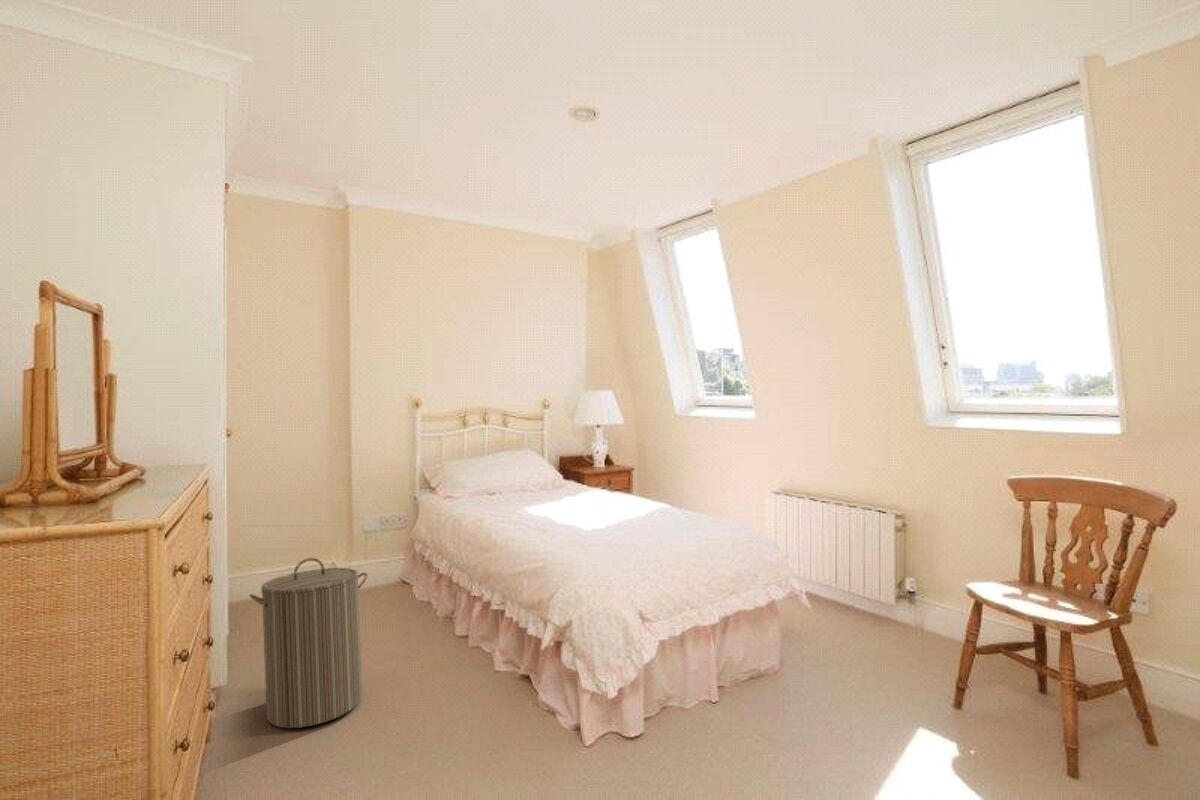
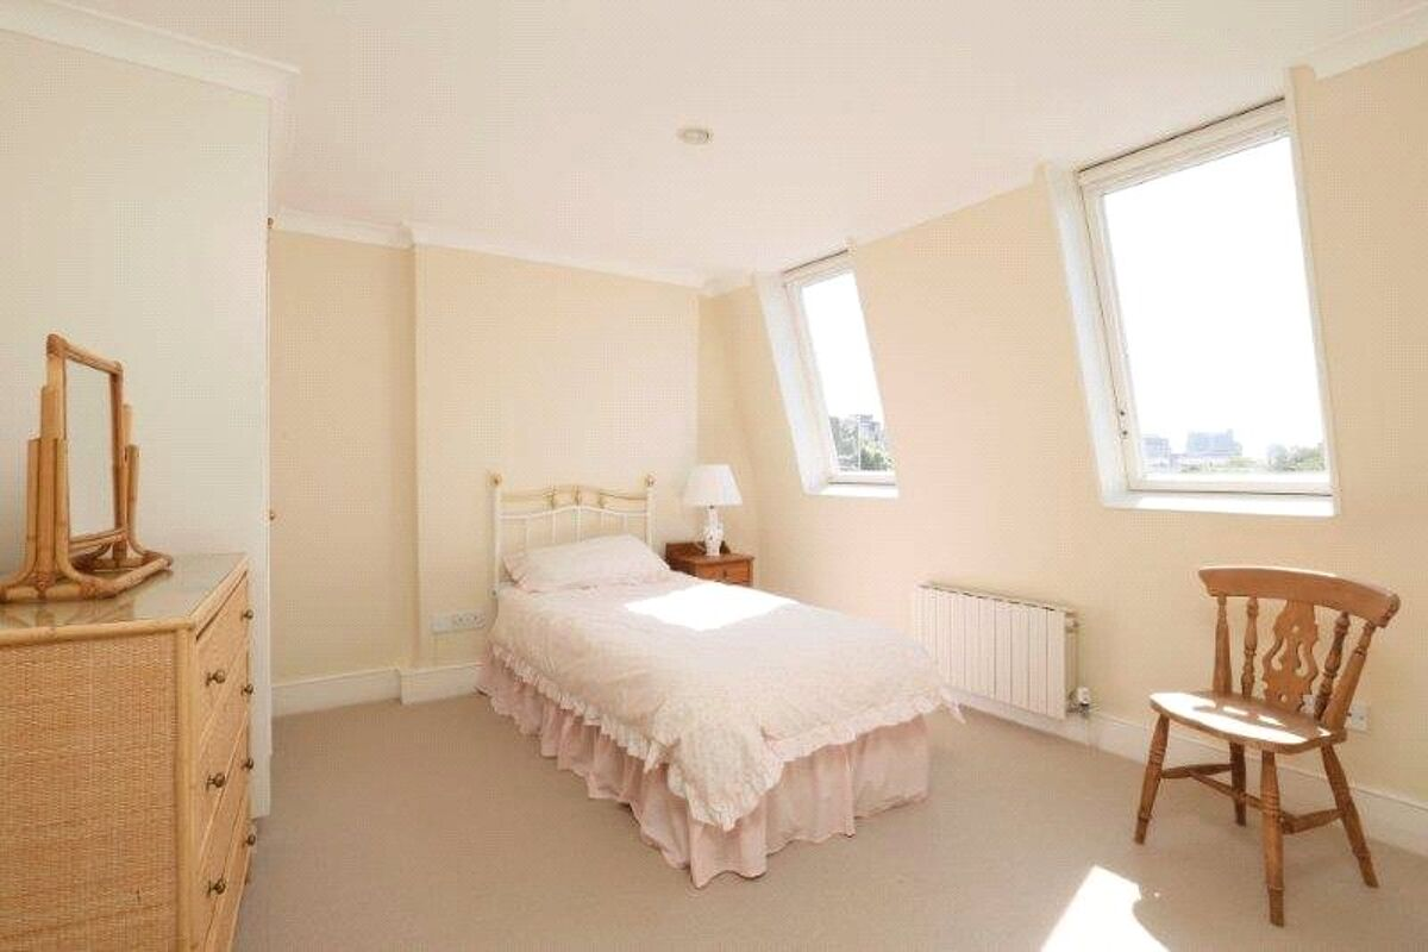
- laundry hamper [248,557,368,729]
